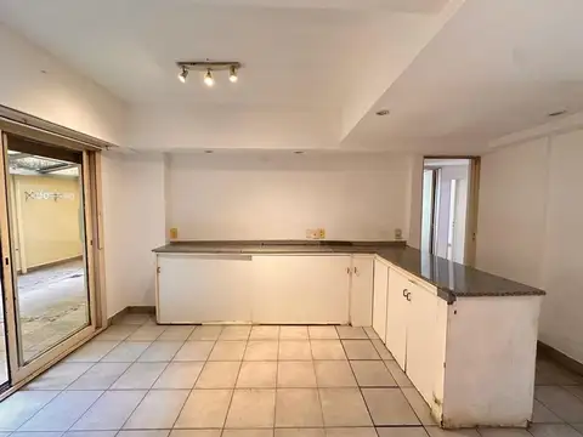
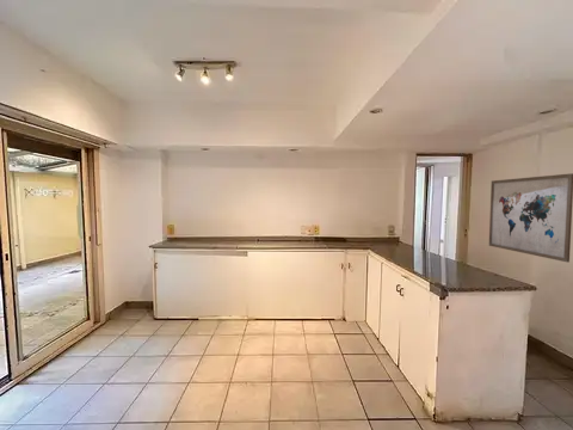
+ wall art [488,172,573,264]
